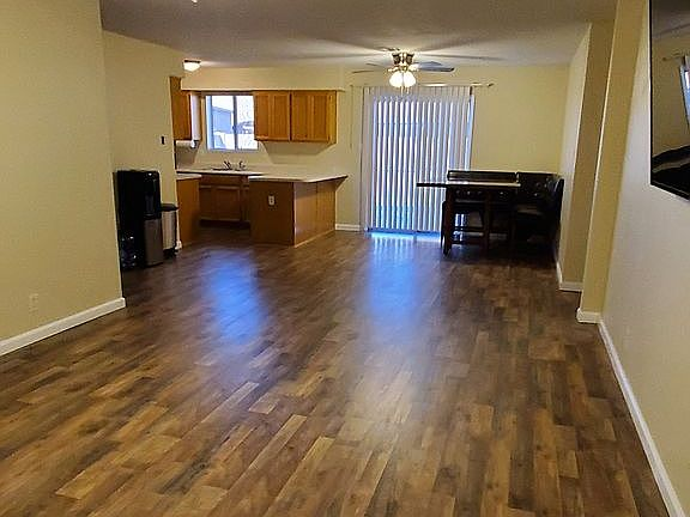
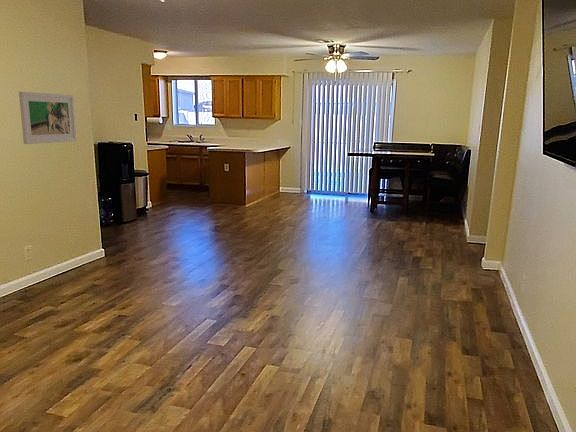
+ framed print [18,91,78,145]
